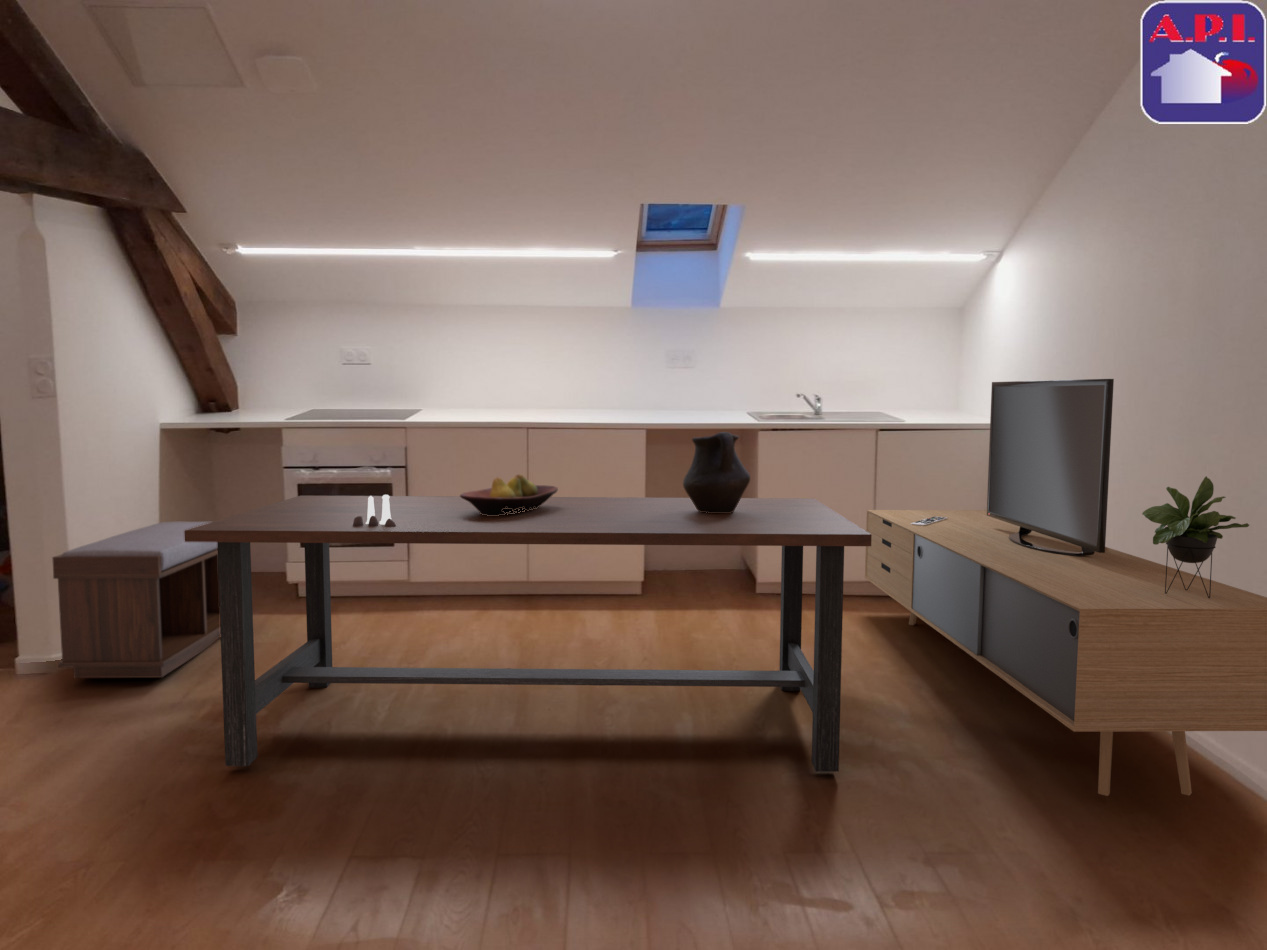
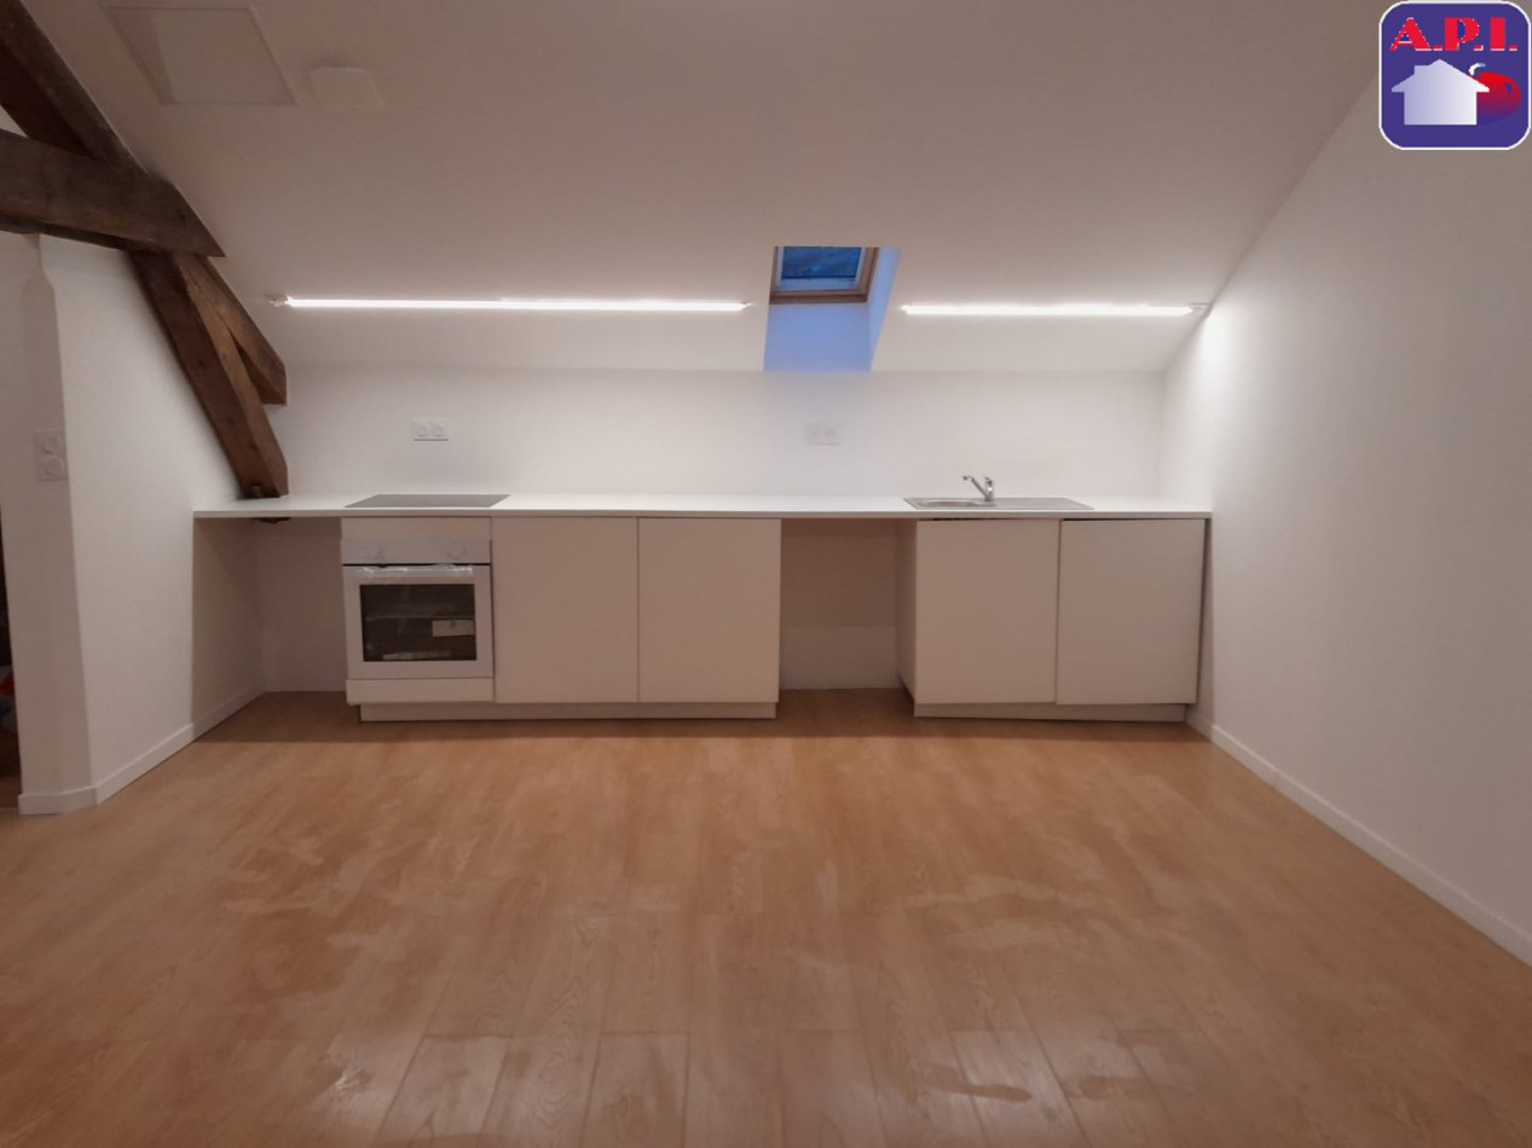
- dining table [184,495,872,773]
- pitcher [682,431,751,513]
- salt and pepper shaker set [353,494,396,526]
- media console [864,378,1267,797]
- bench [51,521,221,679]
- fruit bowl [459,473,559,516]
